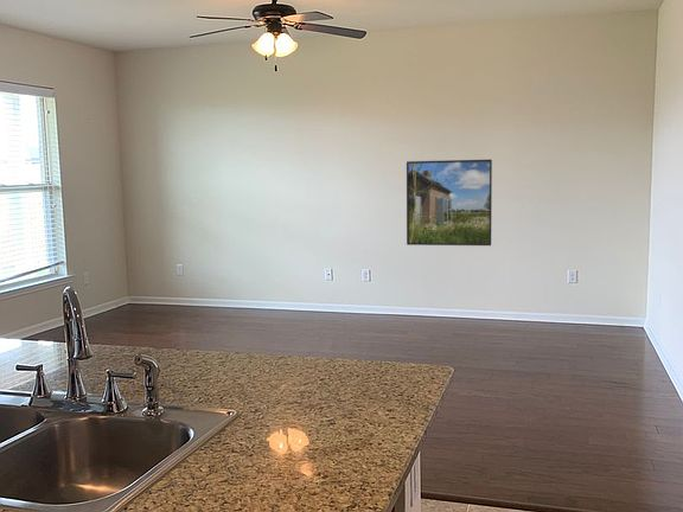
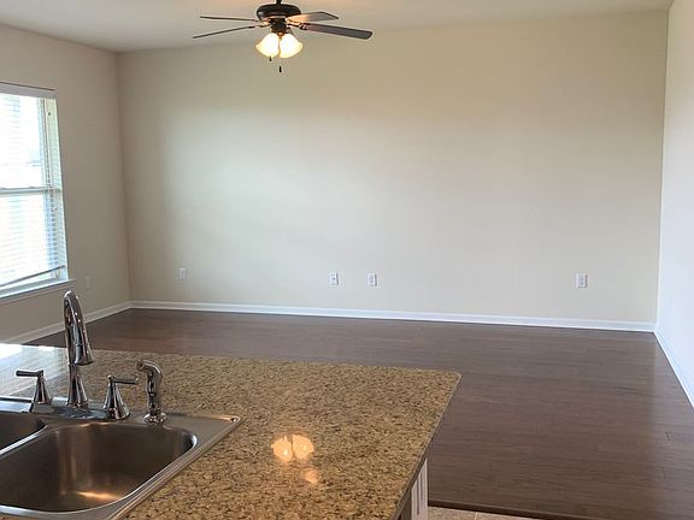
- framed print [406,159,493,247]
